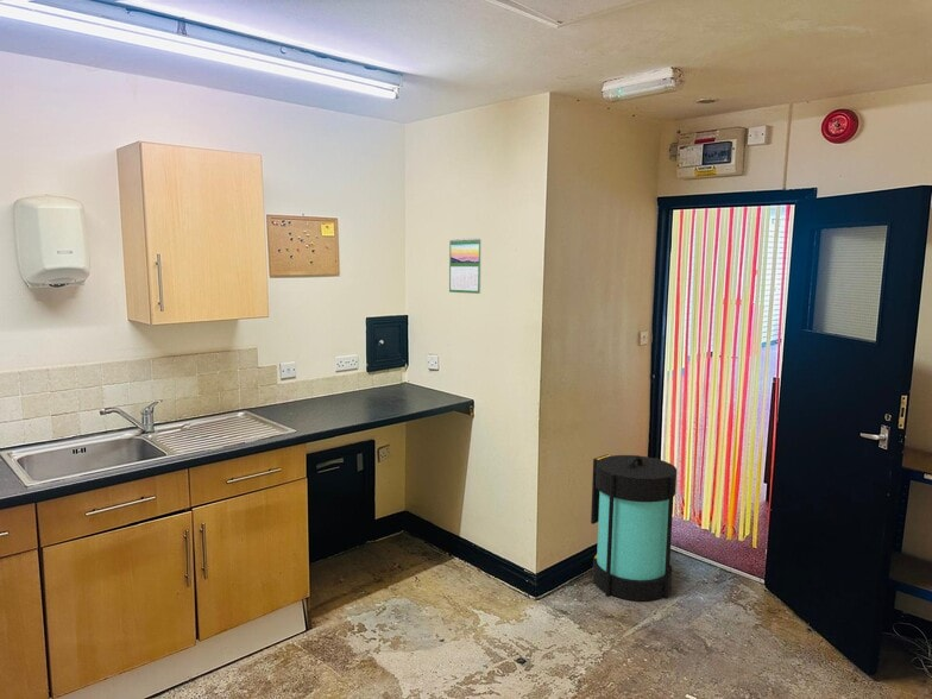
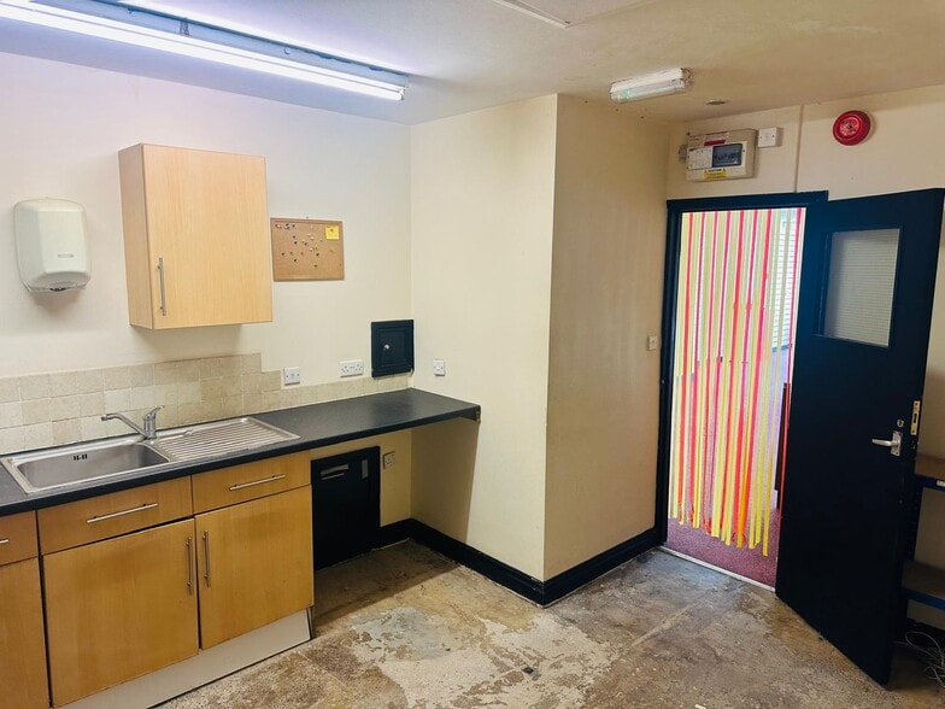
- lantern [590,453,678,602]
- calendar [448,237,483,295]
